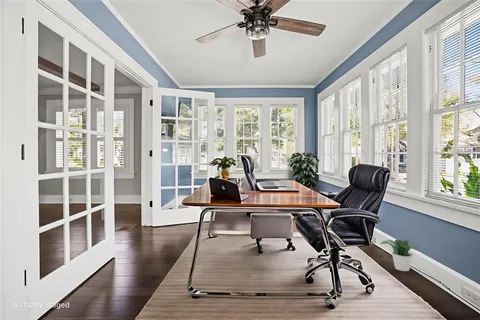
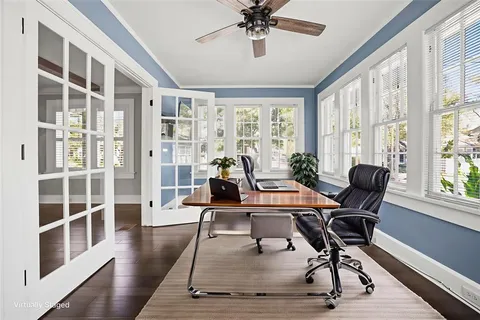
- potted plant [379,239,421,272]
